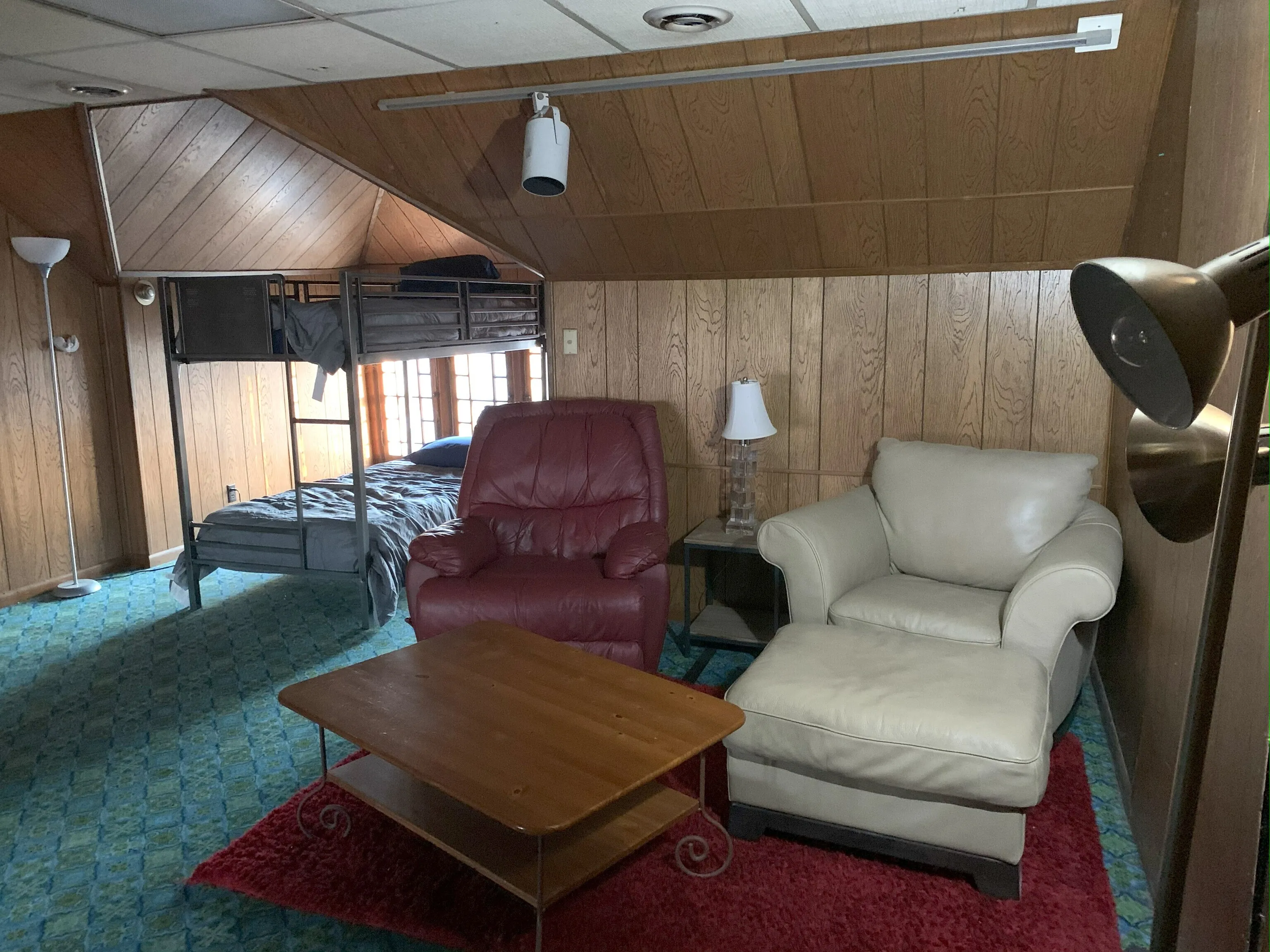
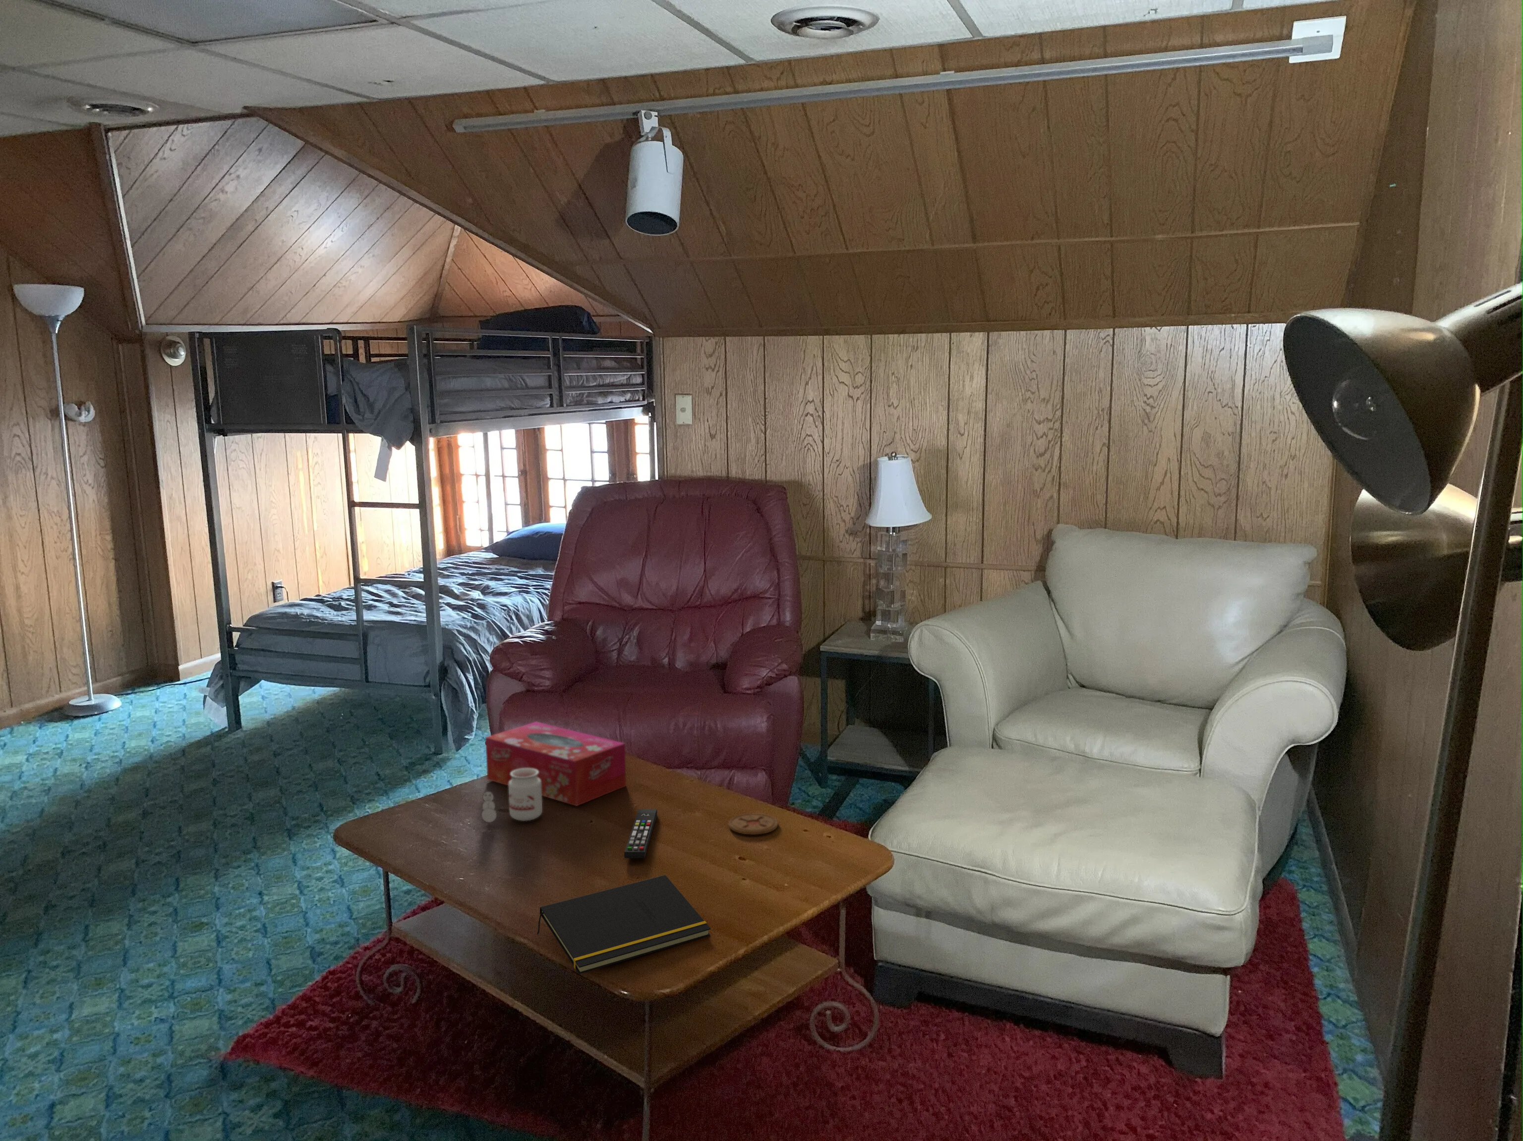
+ tissue box [484,722,627,807]
+ remote control [624,809,658,858]
+ notepad [536,875,711,974]
+ coaster [728,813,778,835]
+ candle [481,768,543,823]
